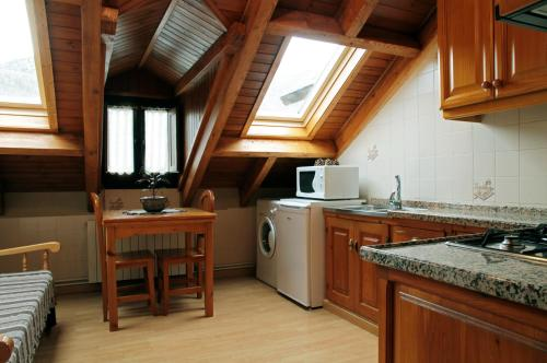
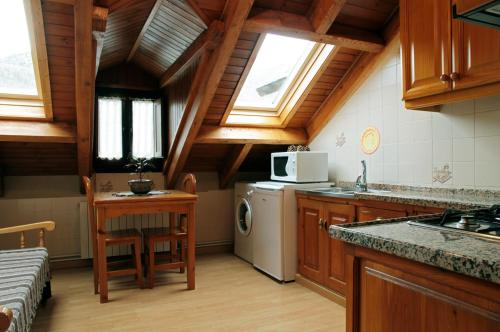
+ decorative plate [359,125,381,155]
